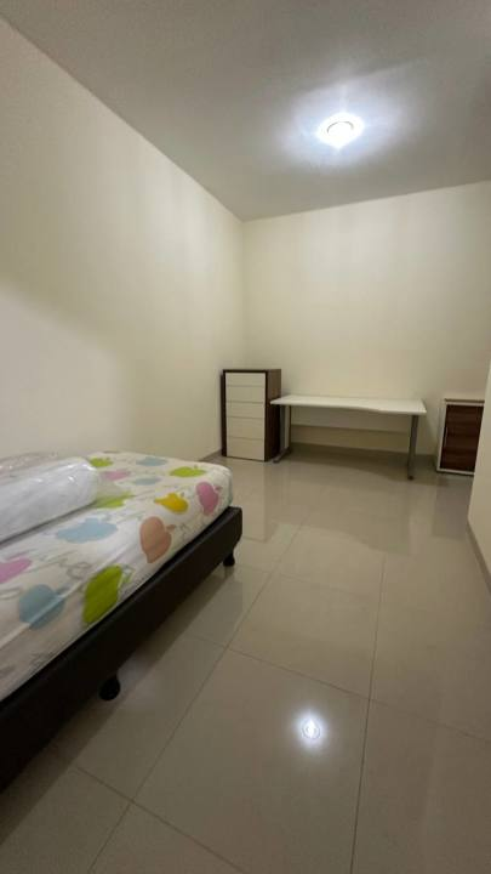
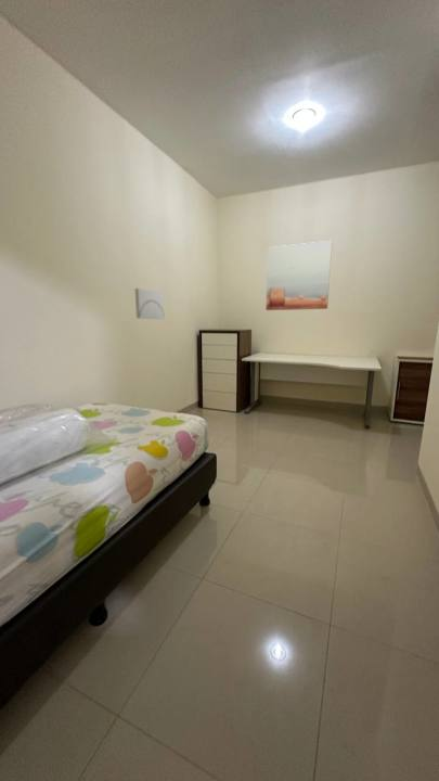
+ wall art [264,240,333,311]
+ wall art [134,287,166,320]
